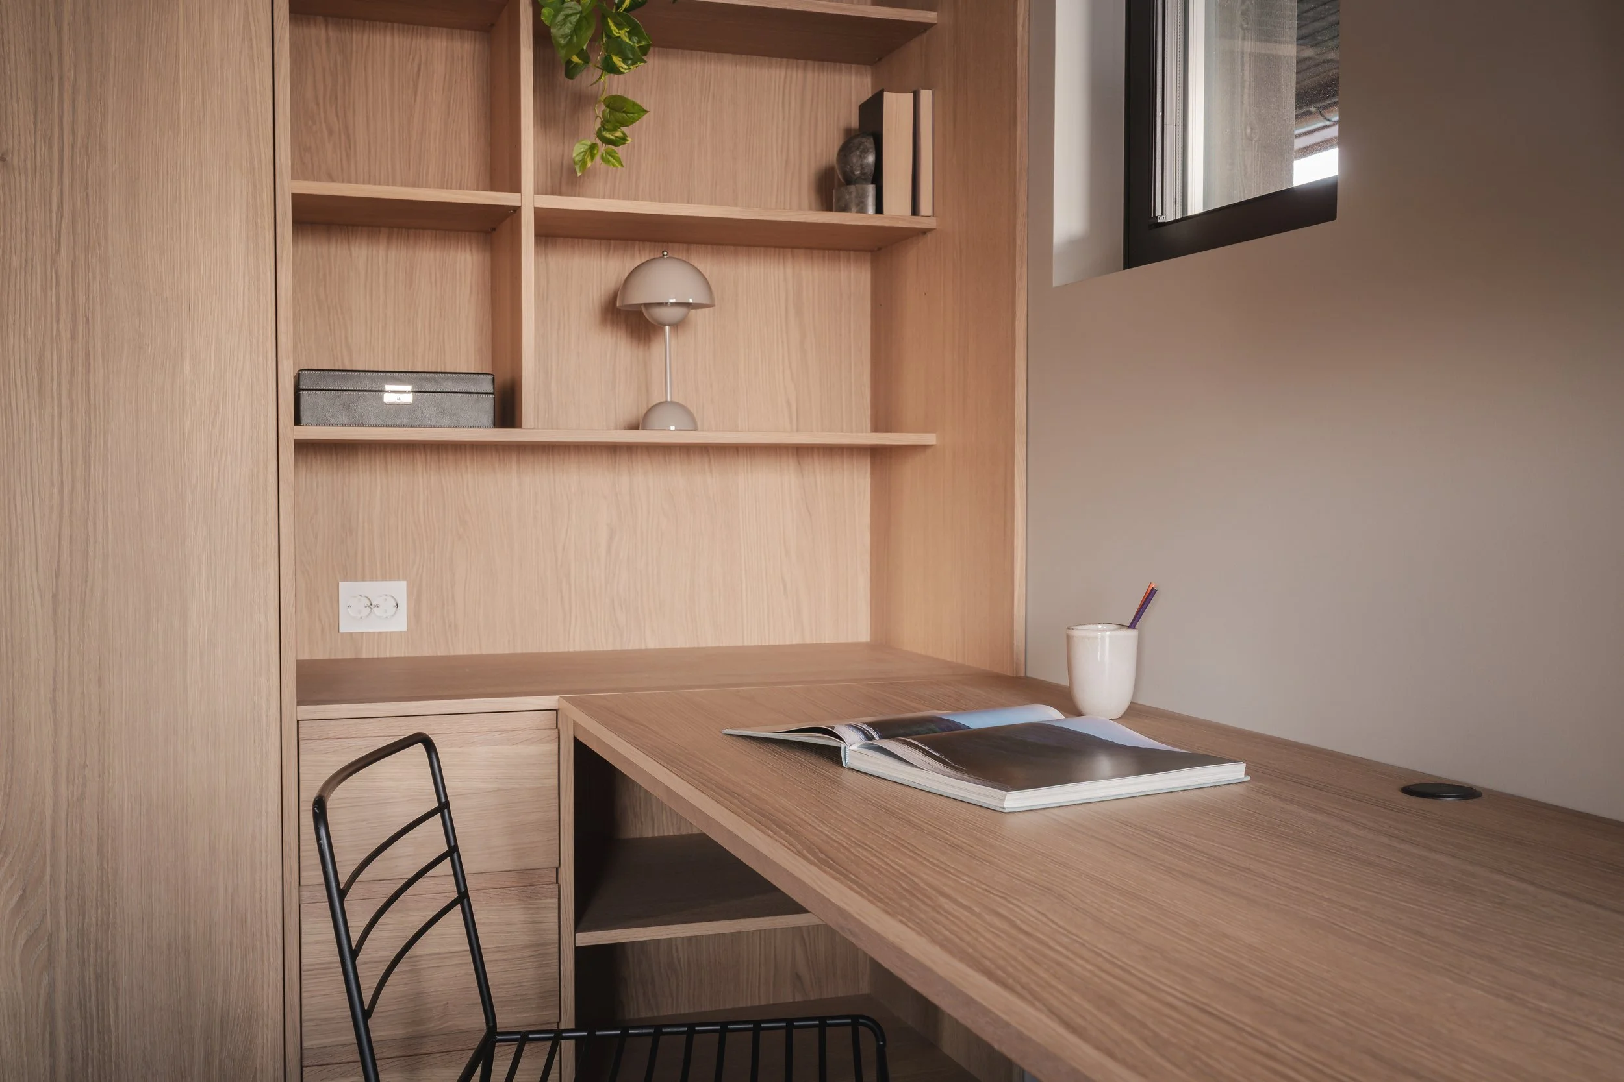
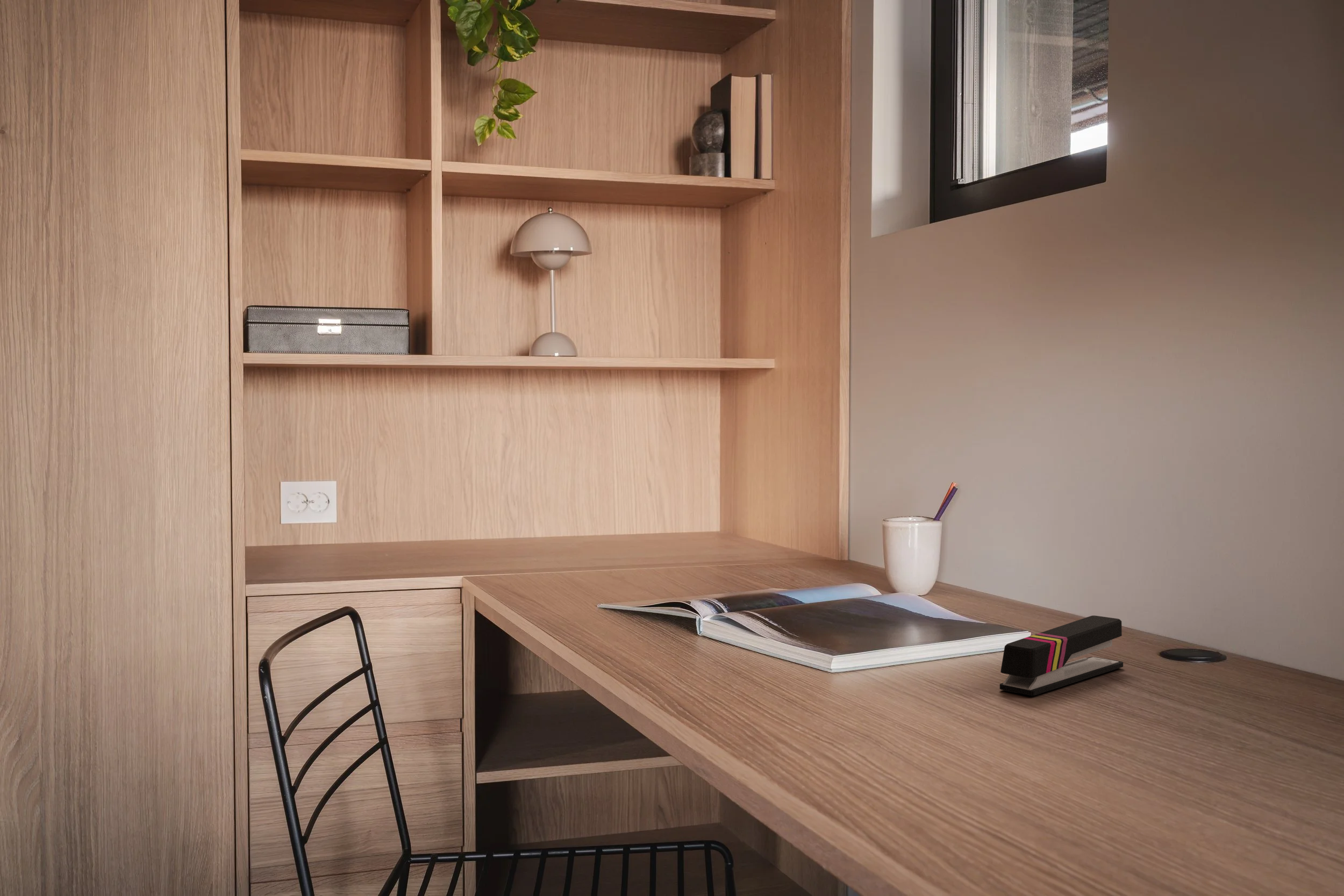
+ stapler [999,615,1124,696]
